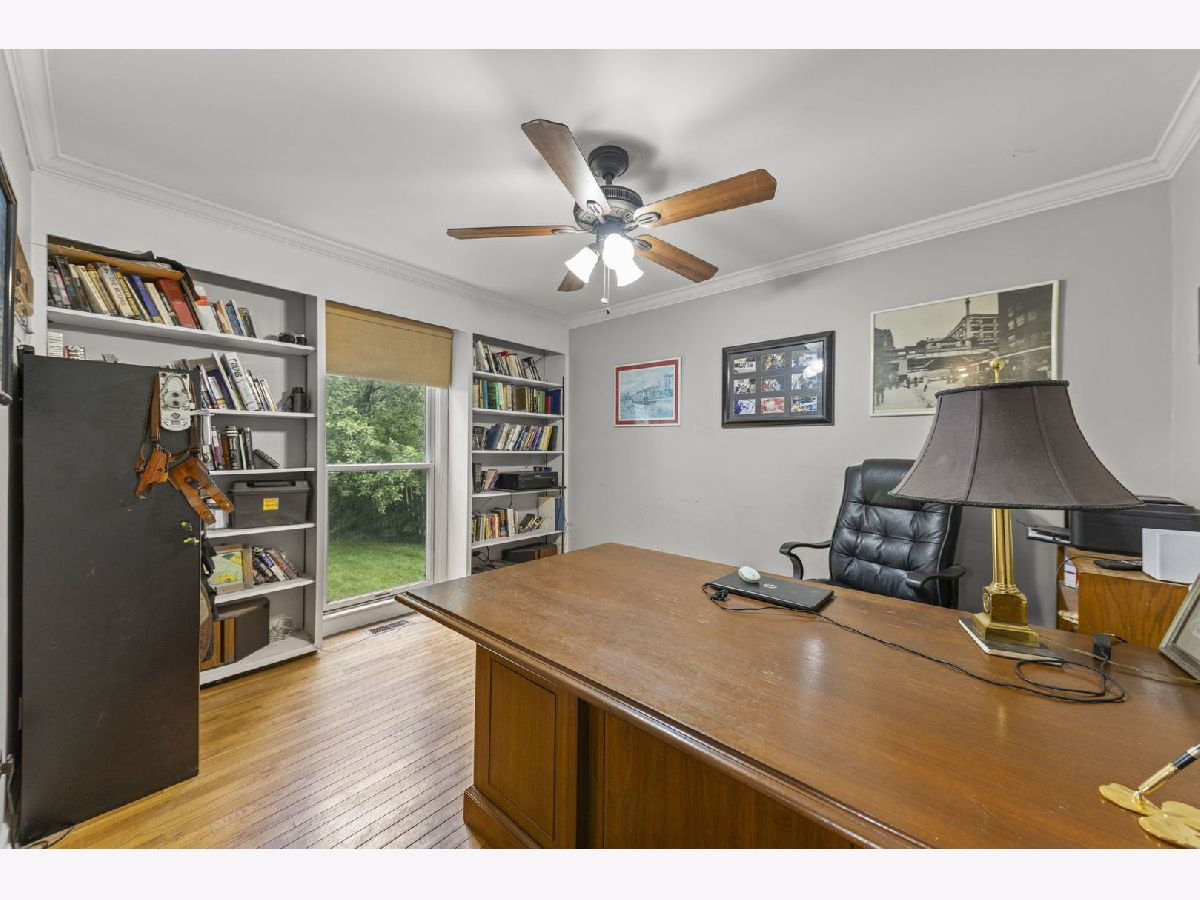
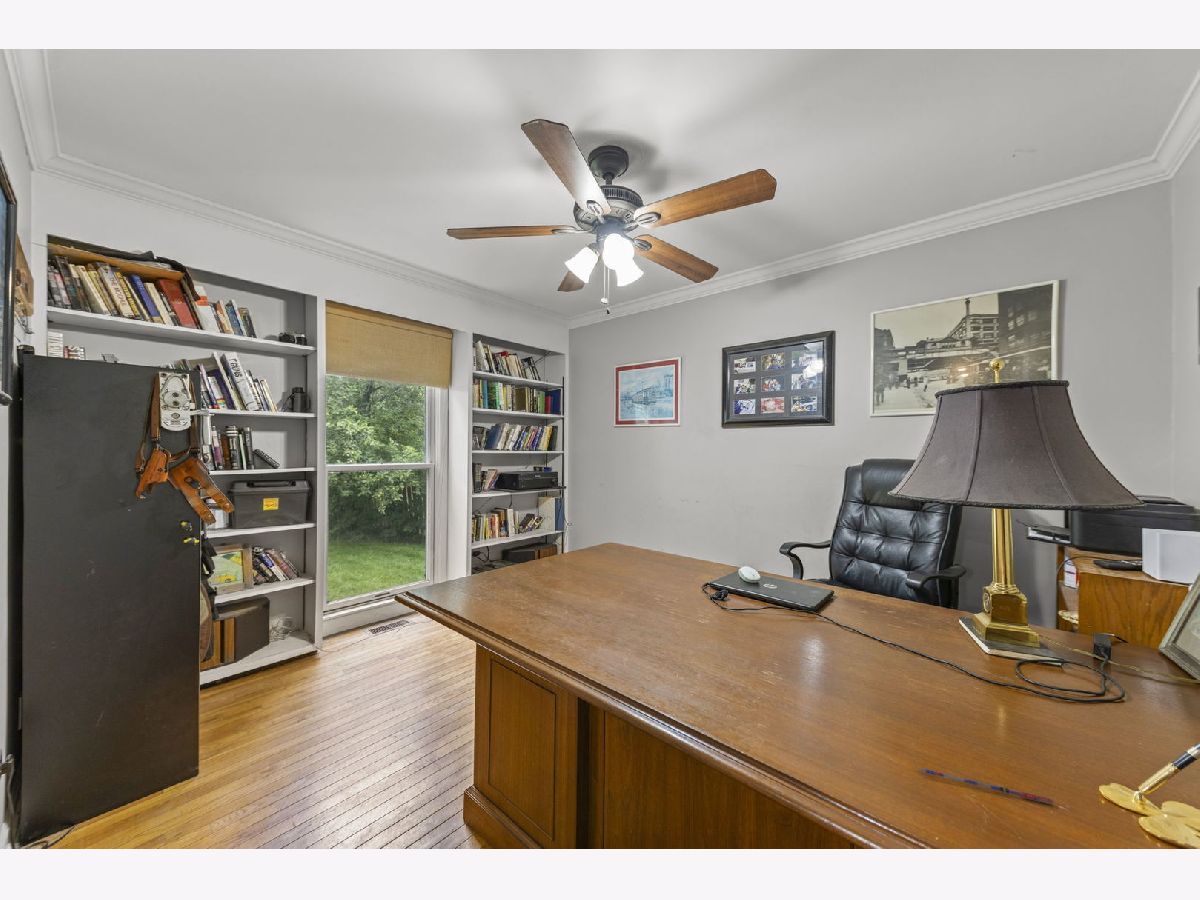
+ pen [918,766,1055,806]
